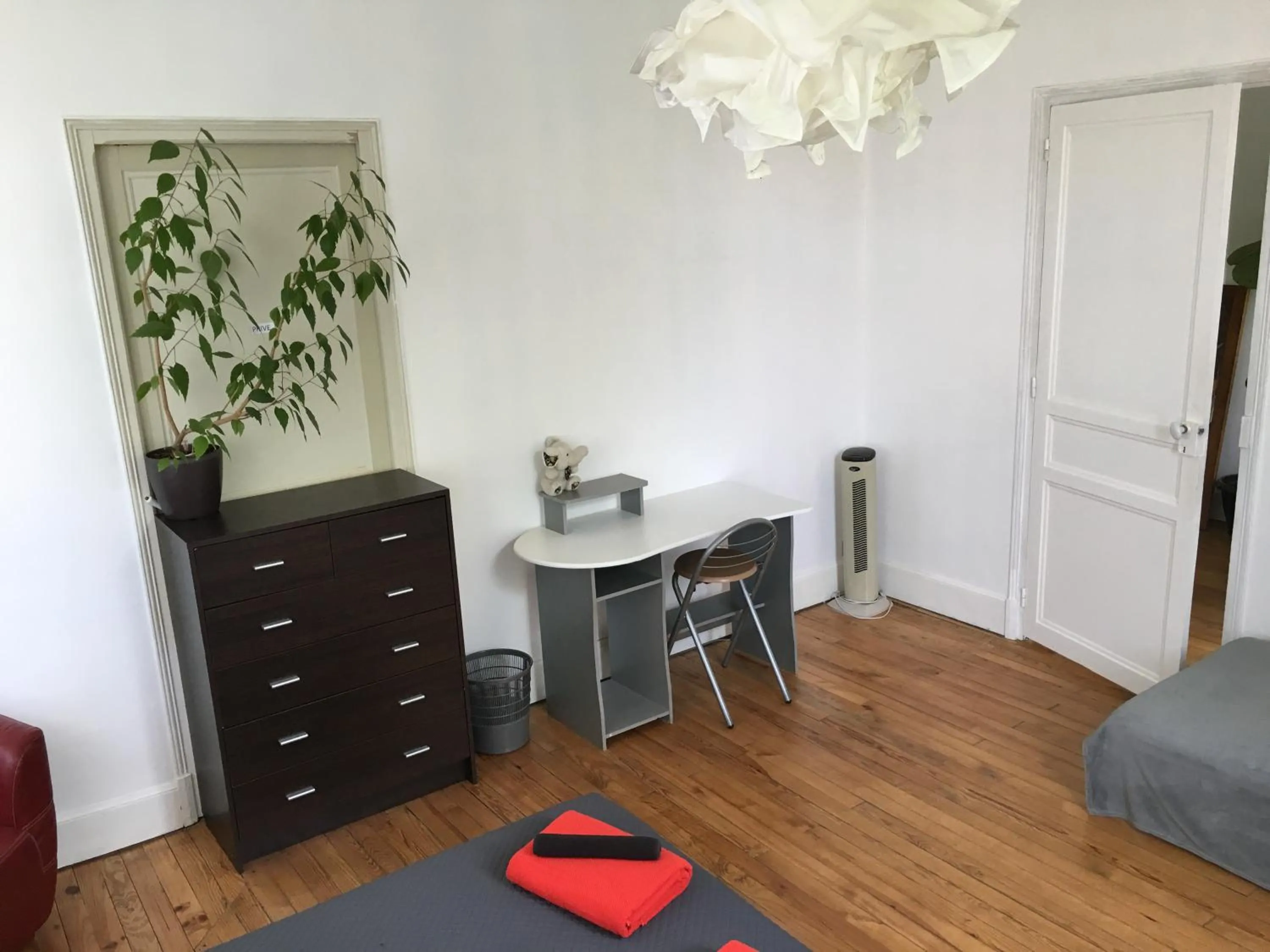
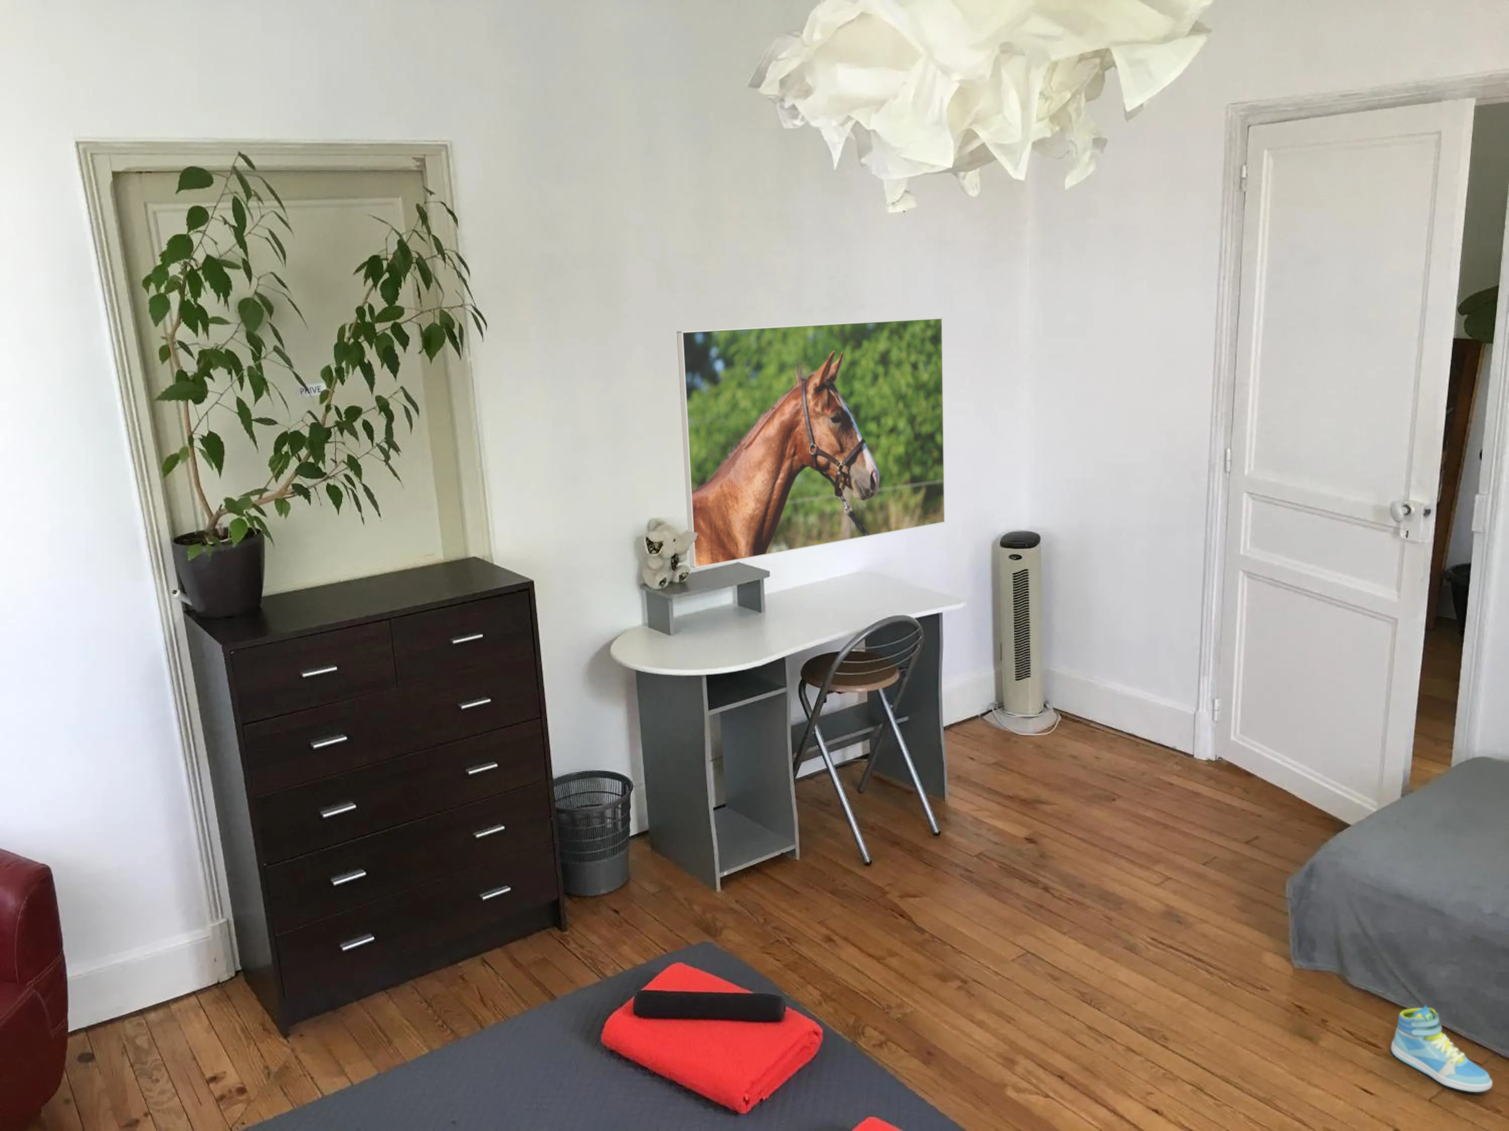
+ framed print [676,317,946,569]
+ sneaker [1390,1005,1492,1093]
